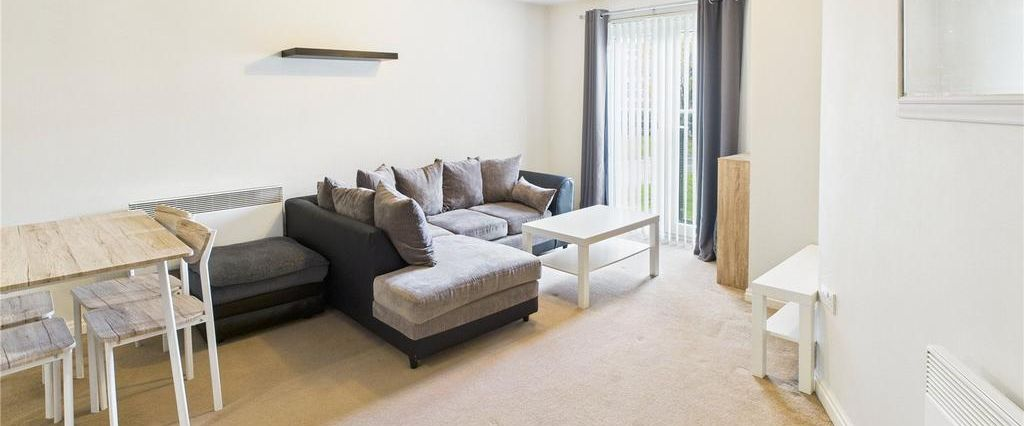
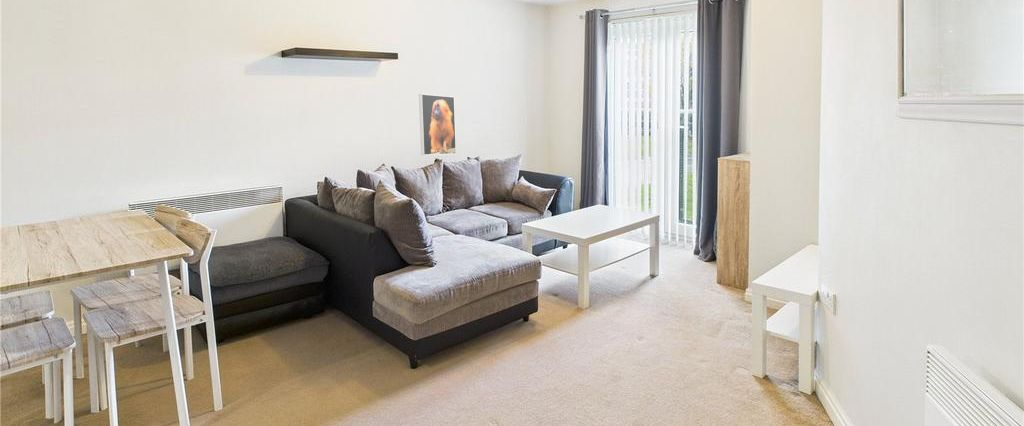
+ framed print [418,93,457,156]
